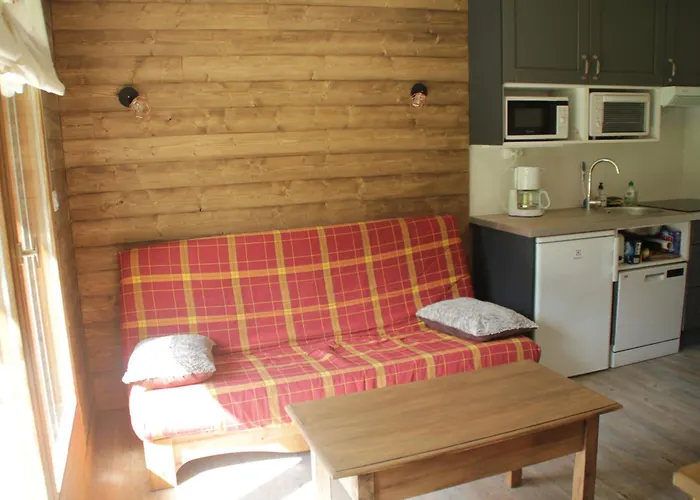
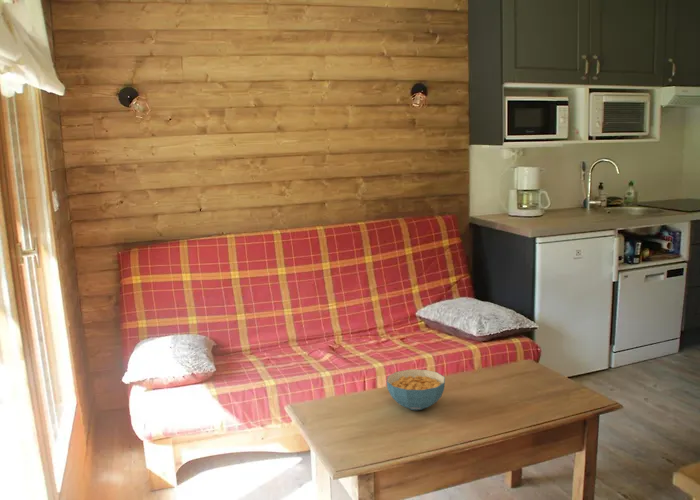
+ cereal bowl [386,369,446,411]
